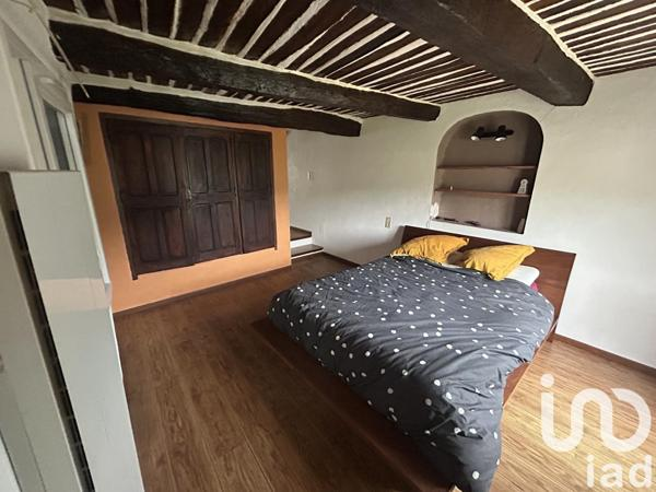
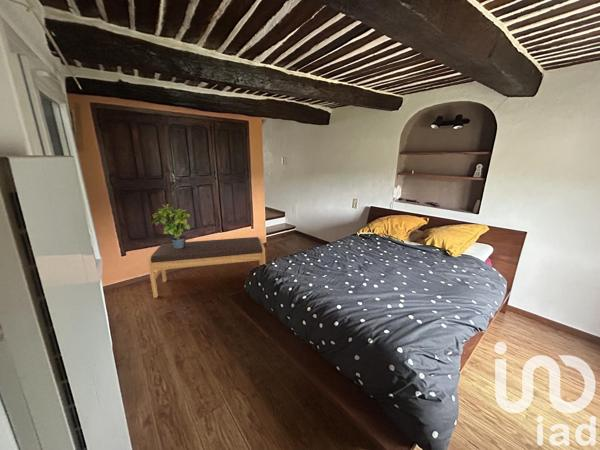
+ potted plant [151,203,192,249]
+ bench [146,236,266,299]
